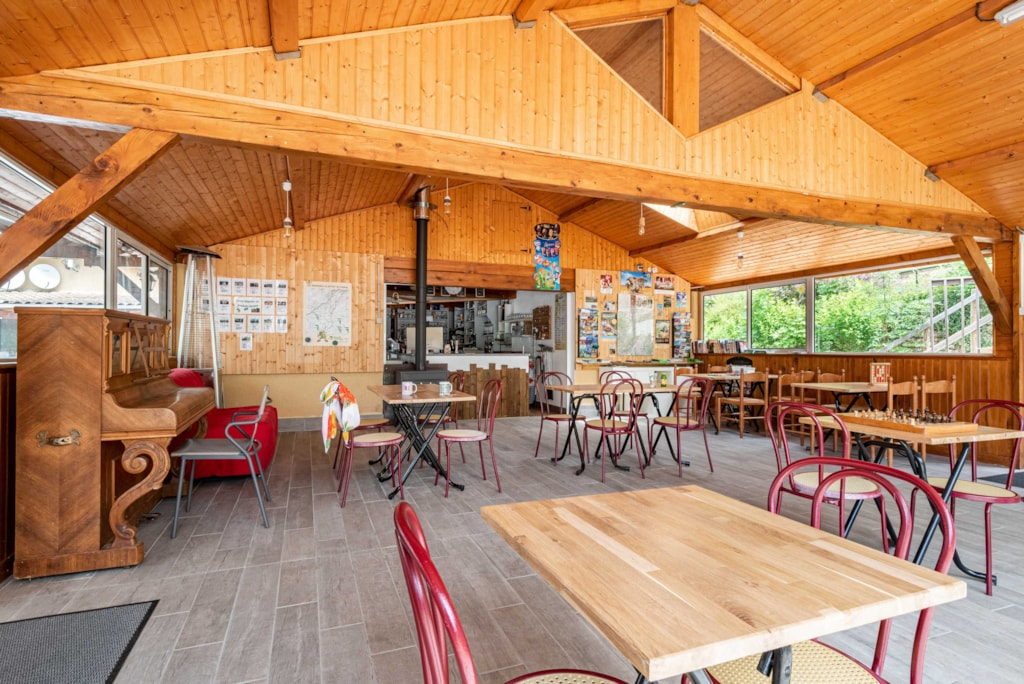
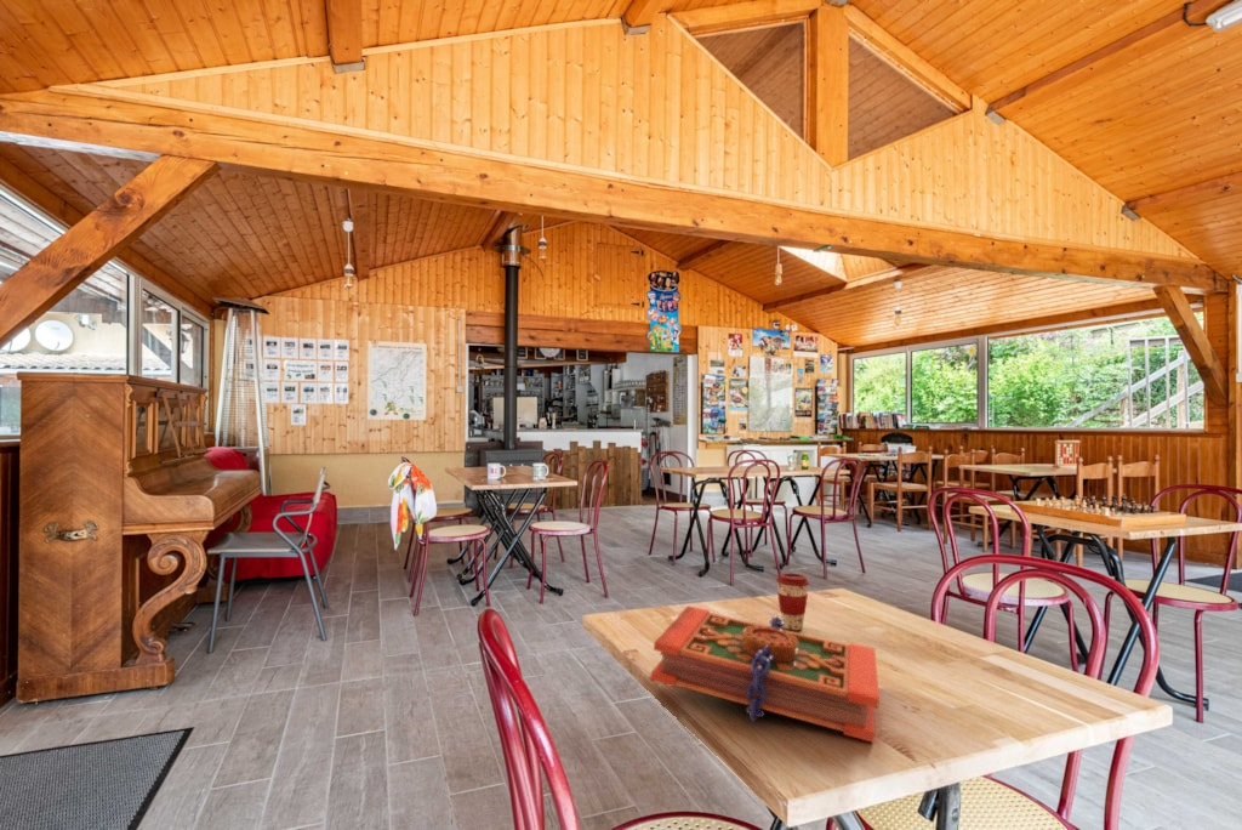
+ book [649,604,881,744]
+ coffee cup [775,572,810,631]
